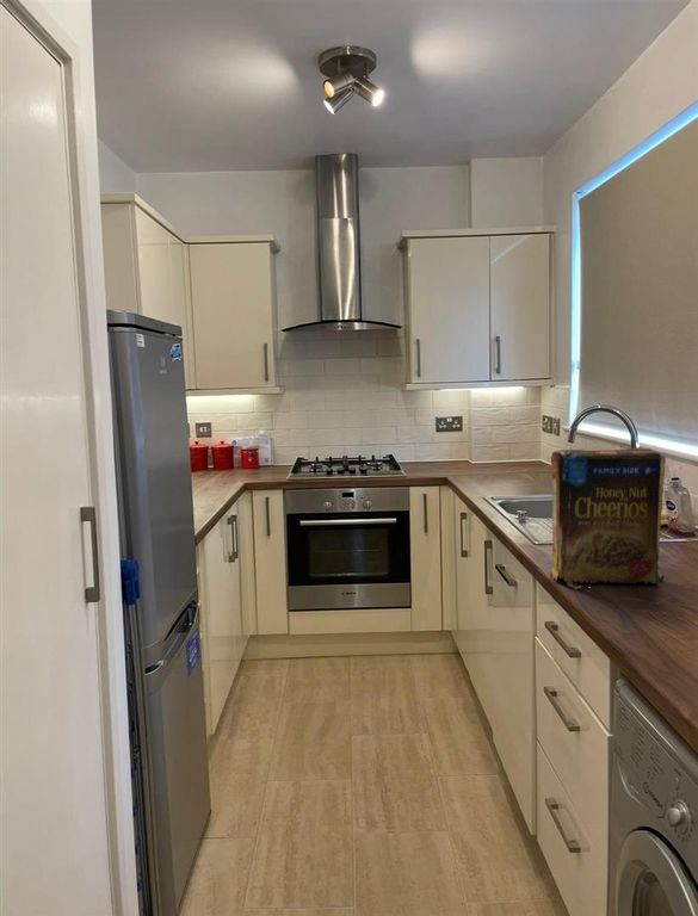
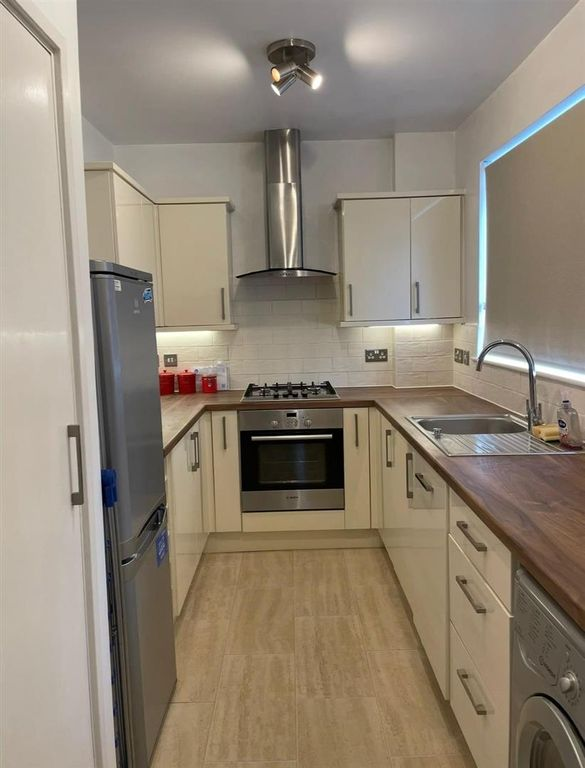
- cereal box [546,446,669,593]
